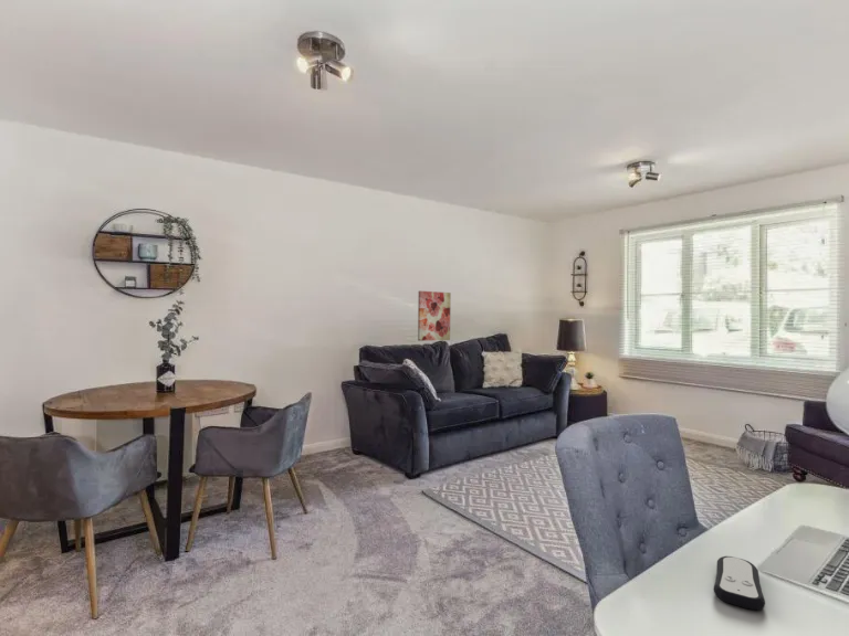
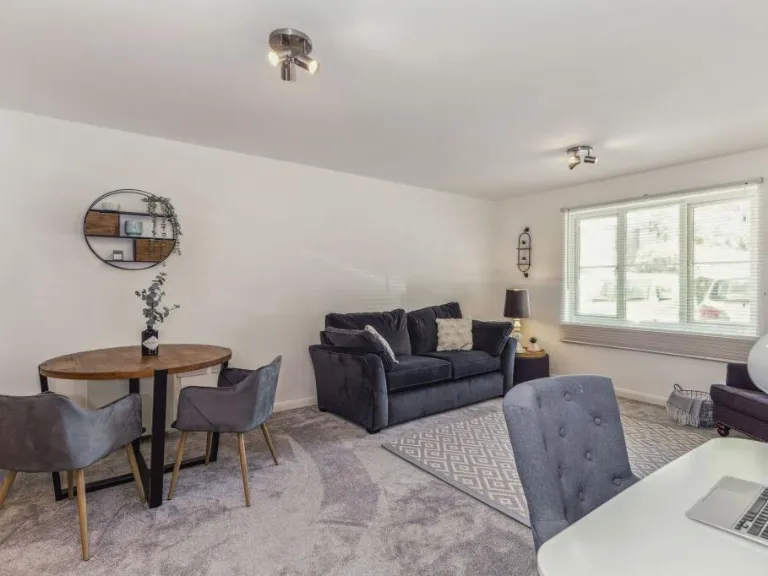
- remote control [713,555,766,611]
- wall art [417,290,452,342]
